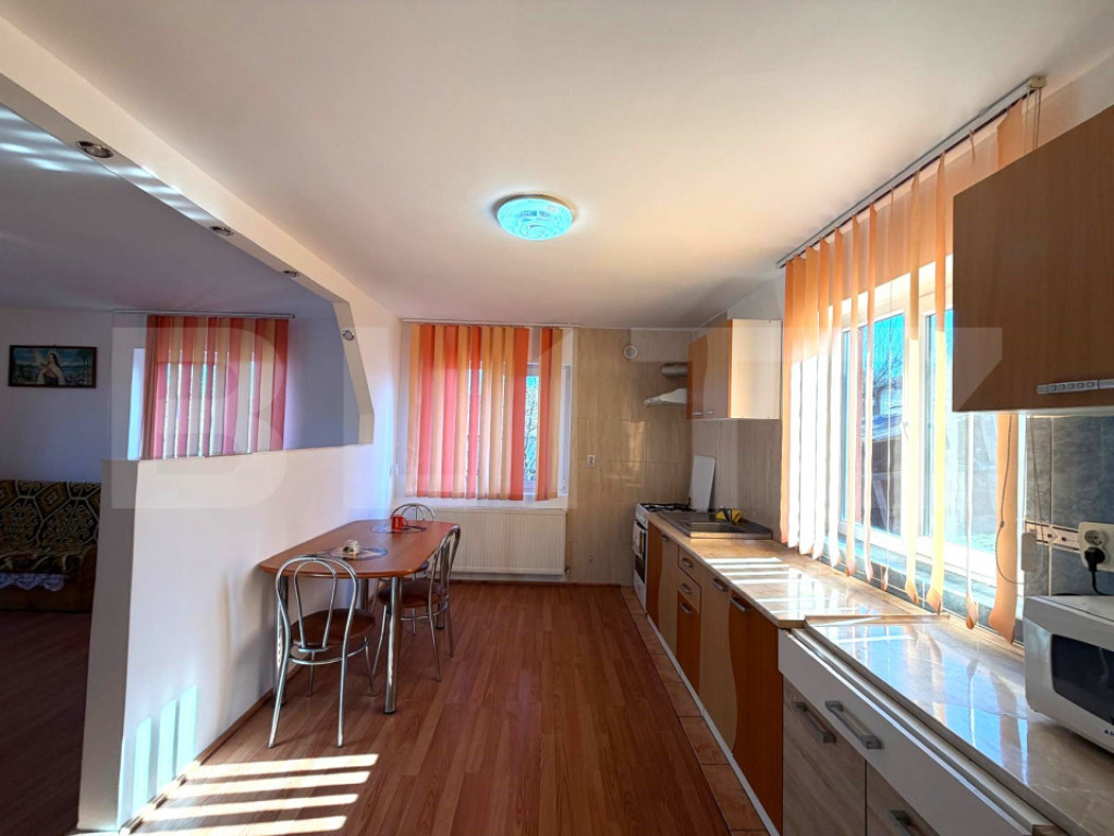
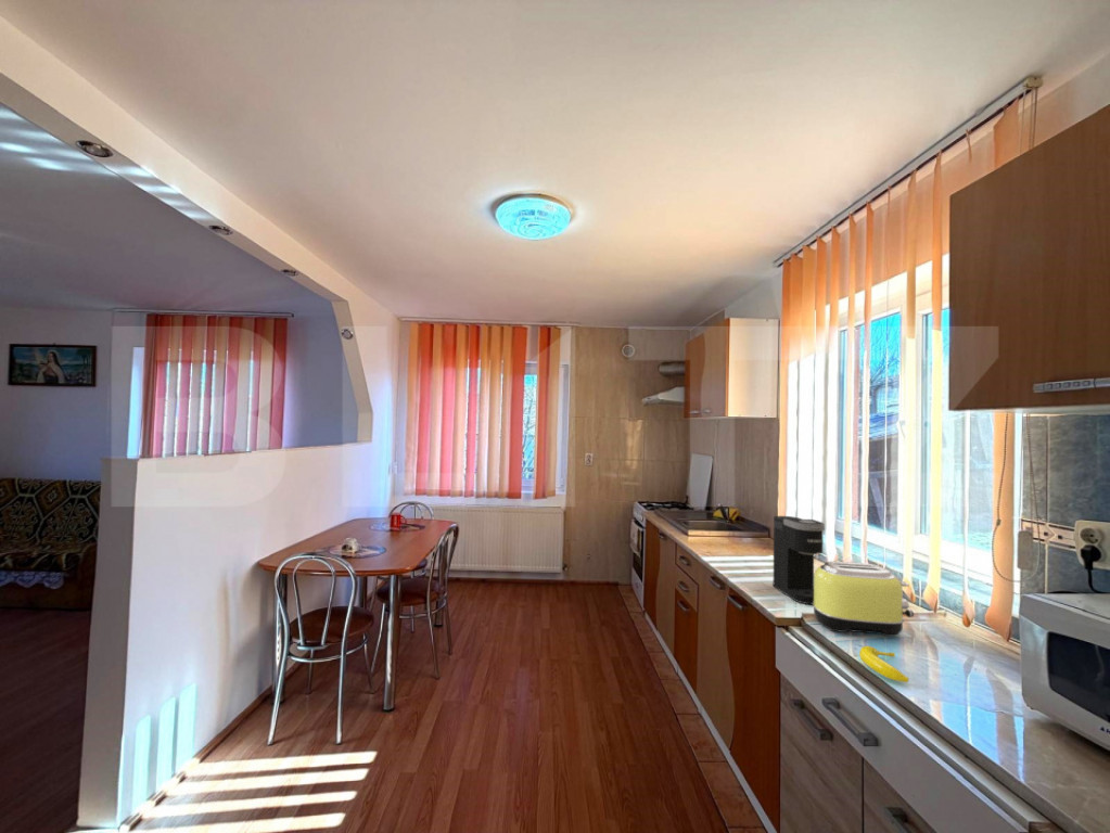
+ toaster [812,561,915,638]
+ coffee maker [773,515,826,605]
+ banana [858,644,910,683]
